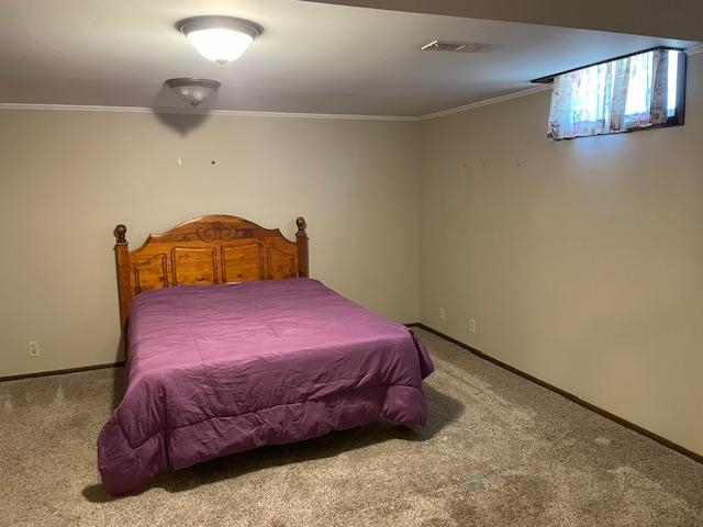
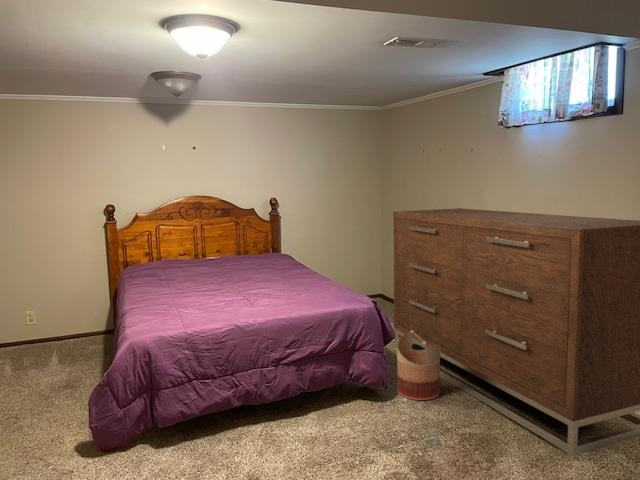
+ dresser [392,207,640,457]
+ basket [396,330,441,401]
